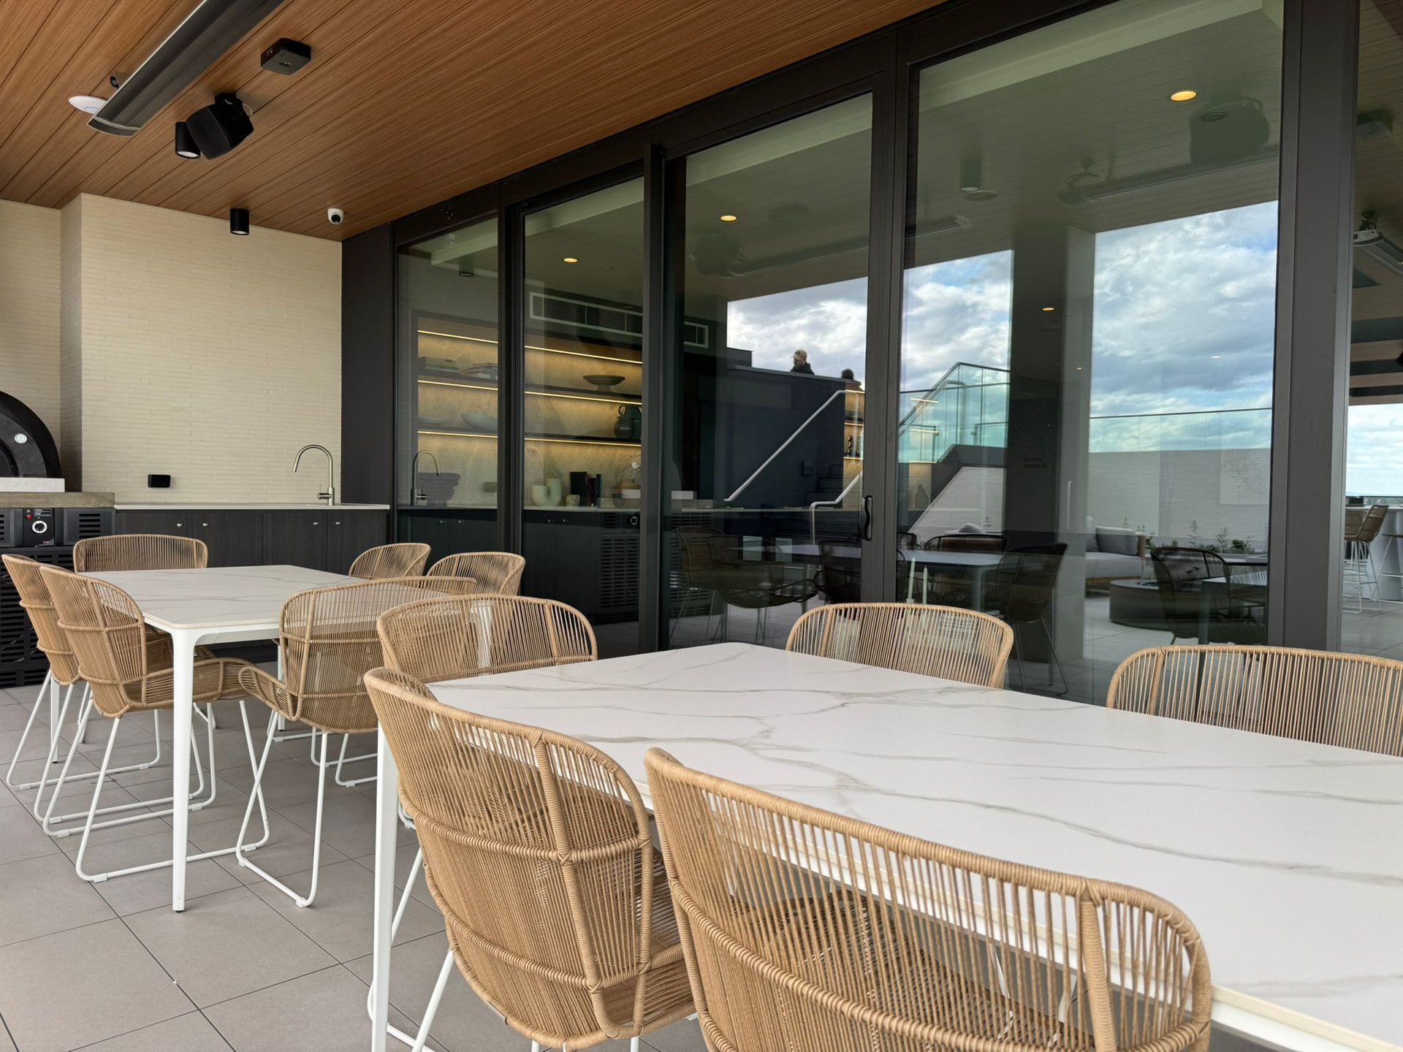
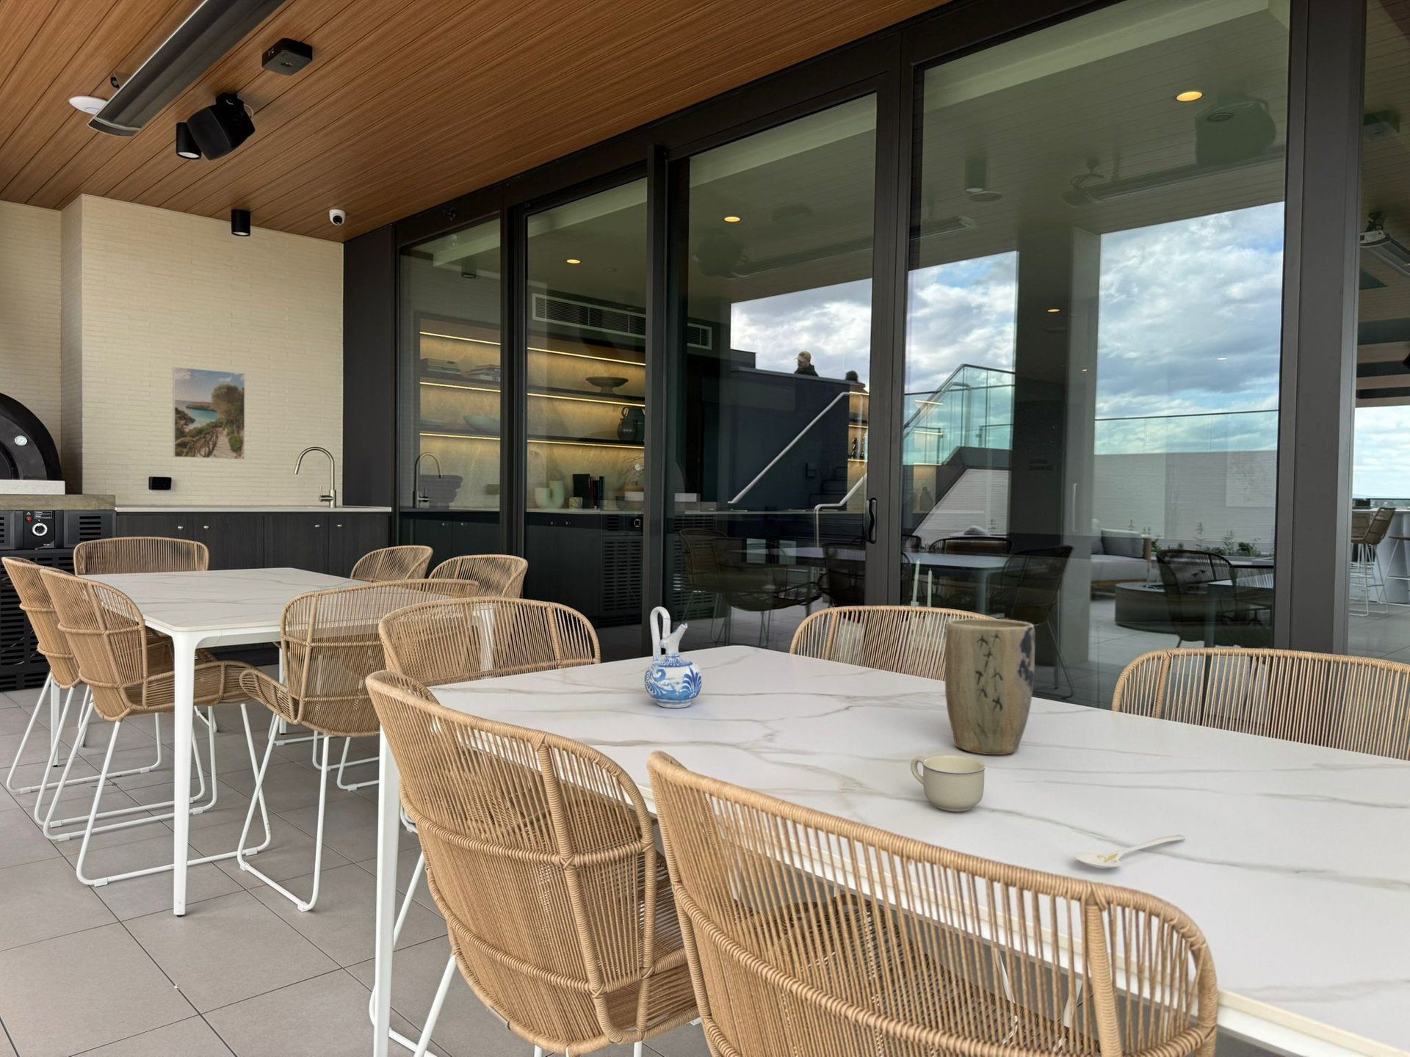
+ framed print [172,366,246,461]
+ plant pot [945,617,1036,755]
+ stirrer [1072,834,1186,869]
+ cup [910,755,986,813]
+ ceramic pitcher [644,606,703,708]
